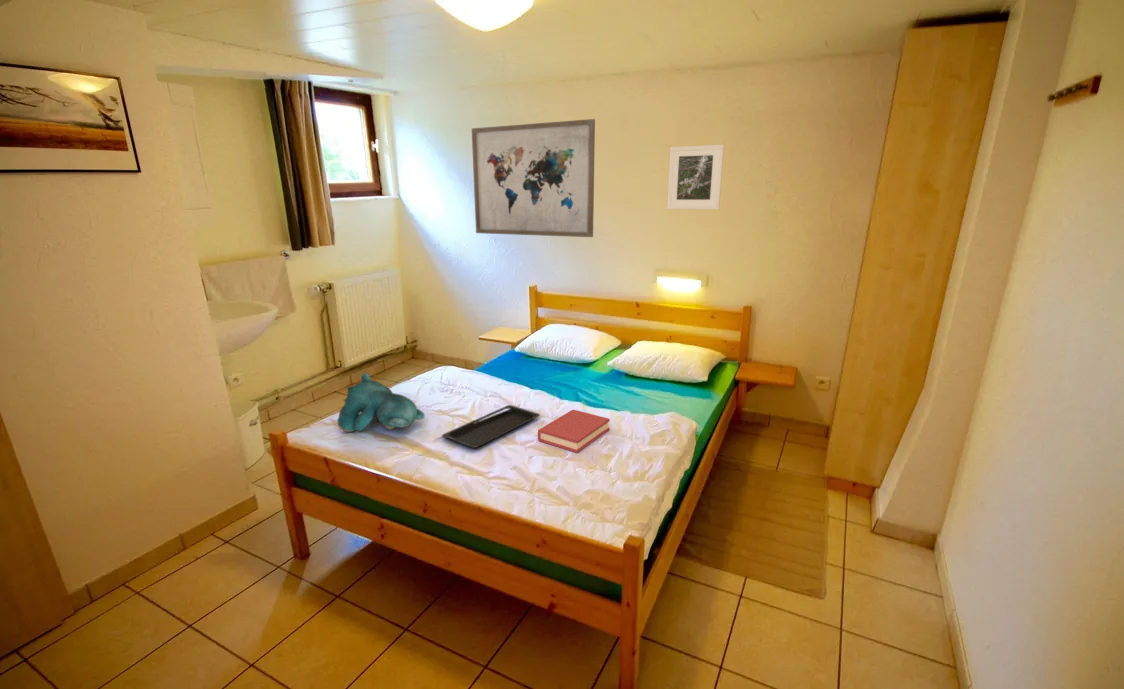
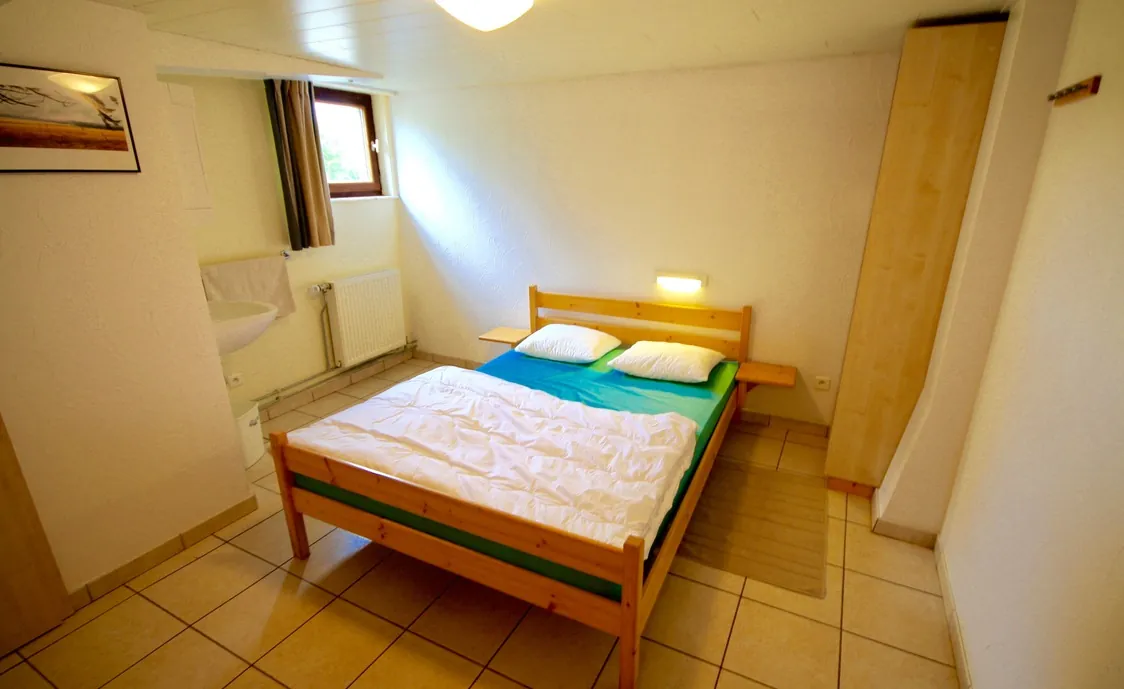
- wall art [471,118,596,238]
- hardback book [537,409,611,454]
- serving tray [441,404,541,449]
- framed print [666,144,725,210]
- teddy bear [336,372,425,433]
